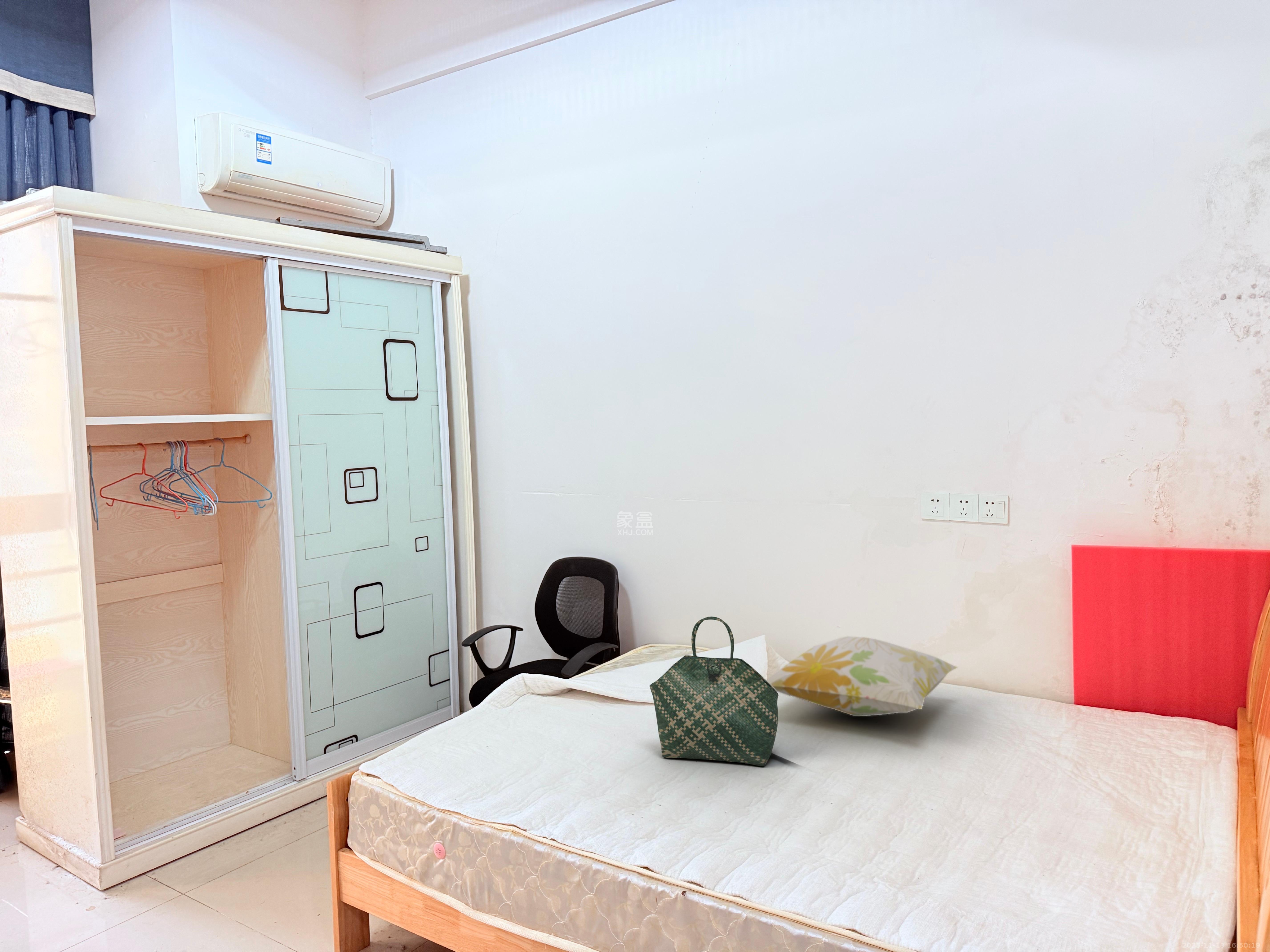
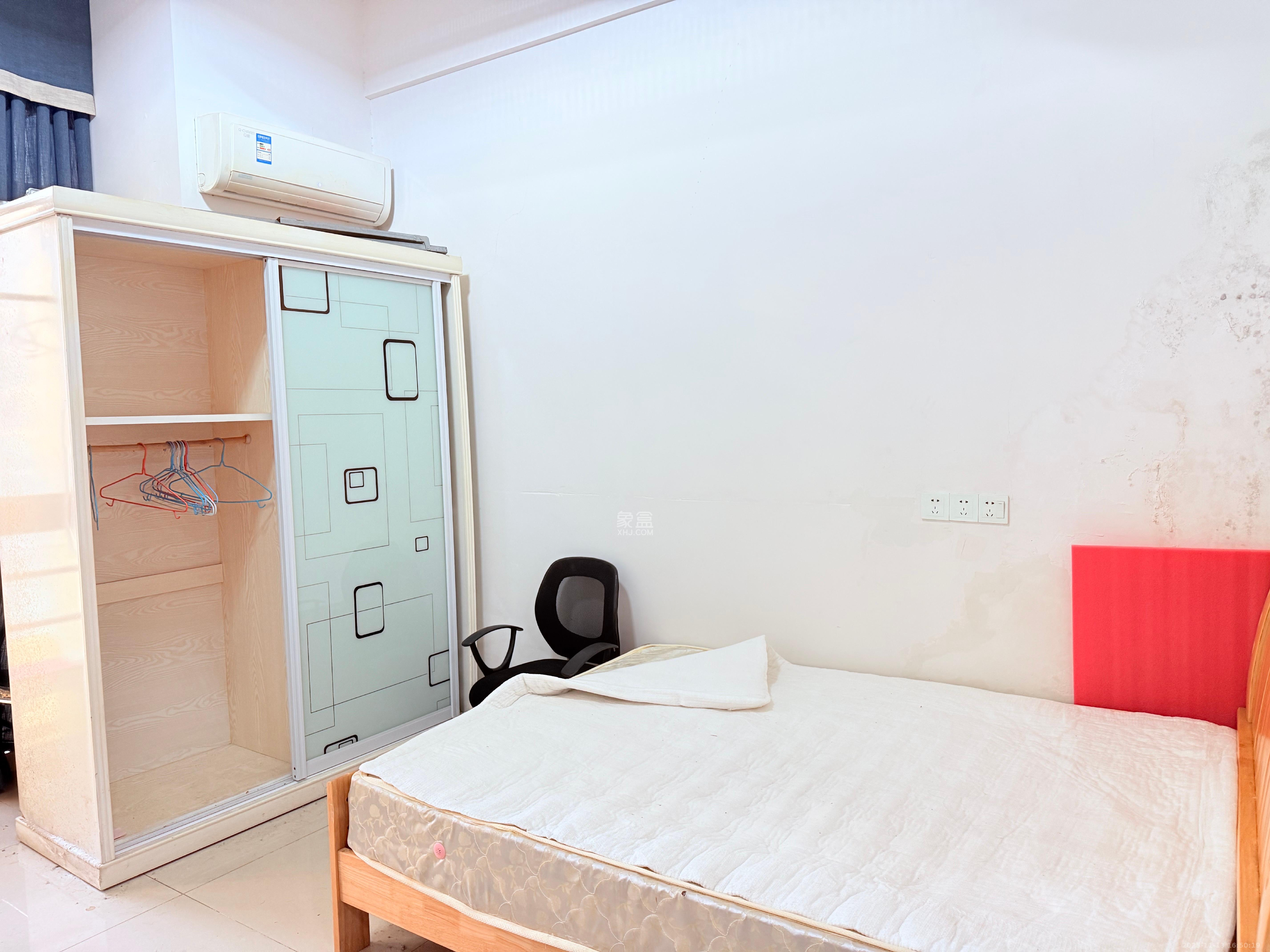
- tote bag [649,616,779,767]
- decorative pillow [766,636,959,716]
